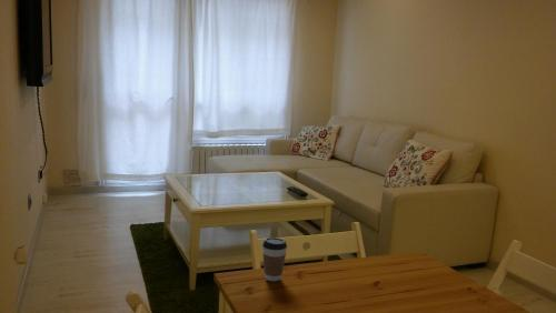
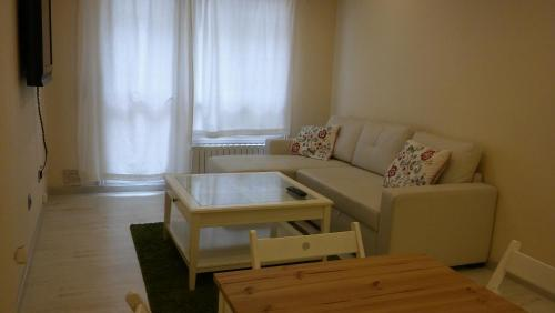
- coffee cup [261,236,288,282]
